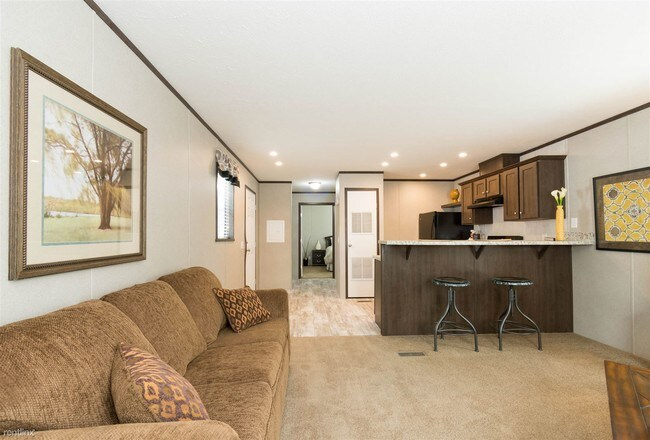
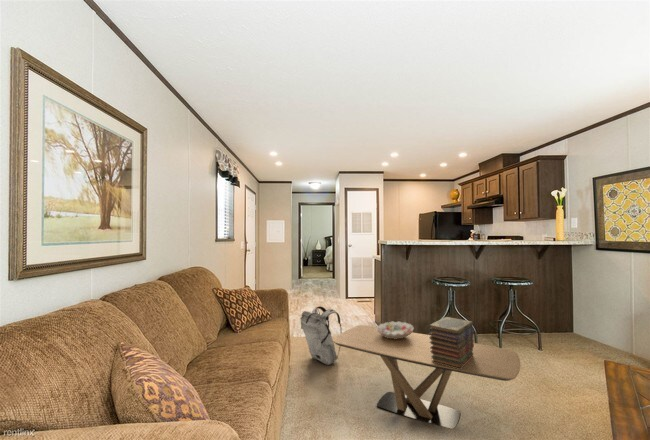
+ backpack [299,305,343,366]
+ coffee table [333,324,521,430]
+ decorative bowl [377,321,415,339]
+ book stack [428,316,475,369]
